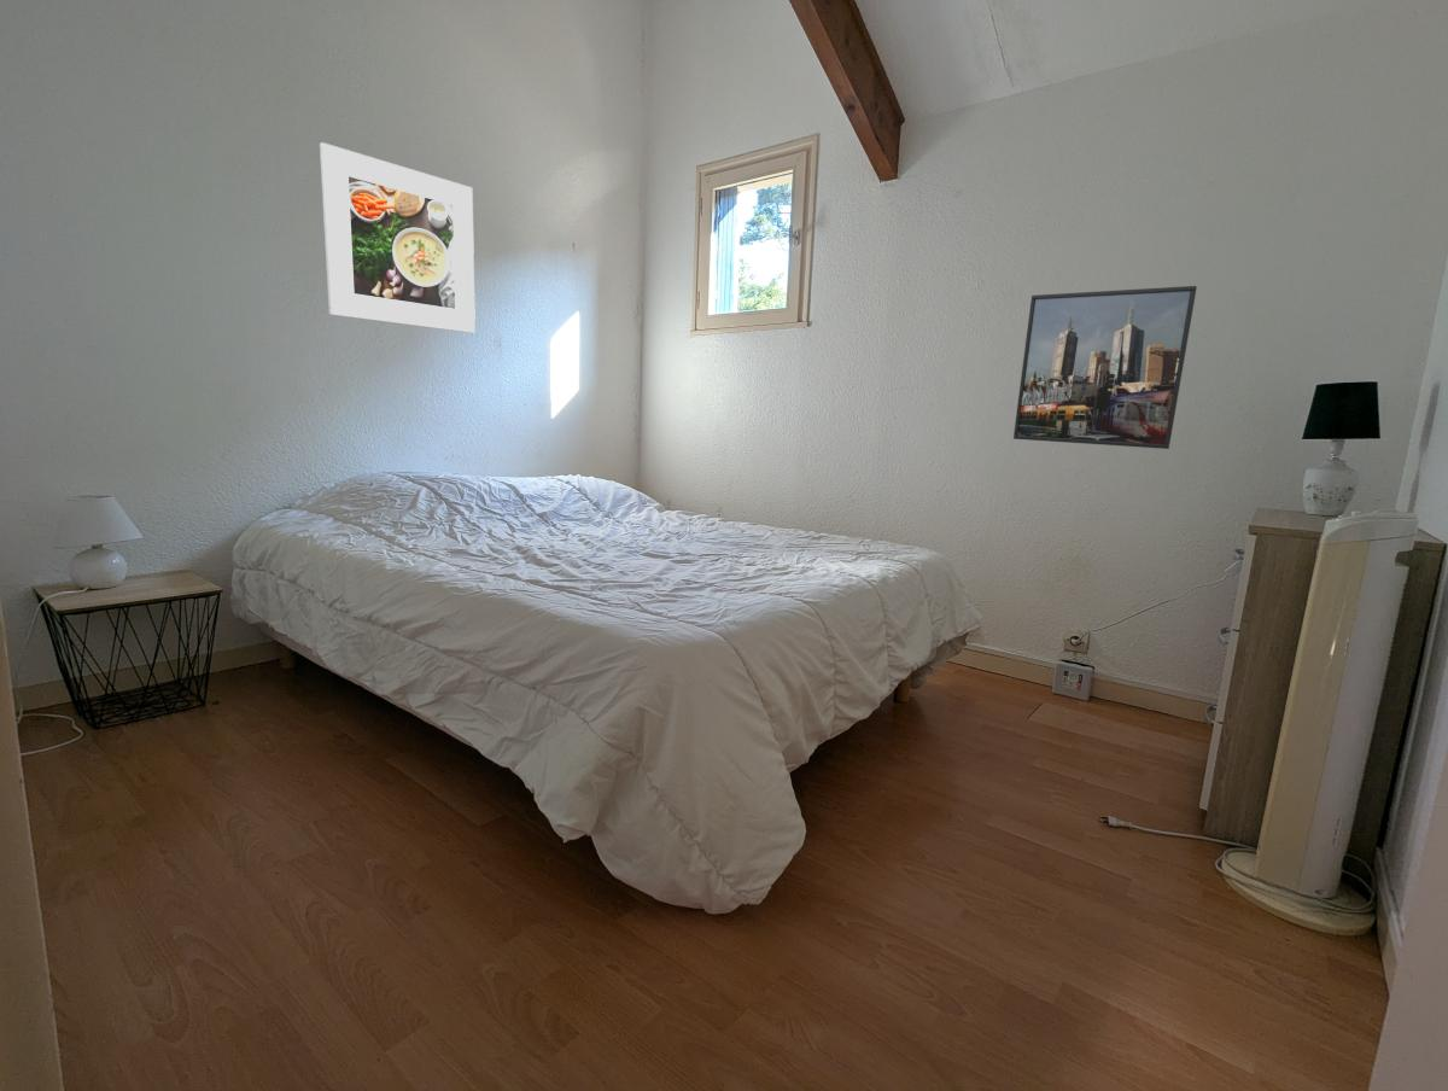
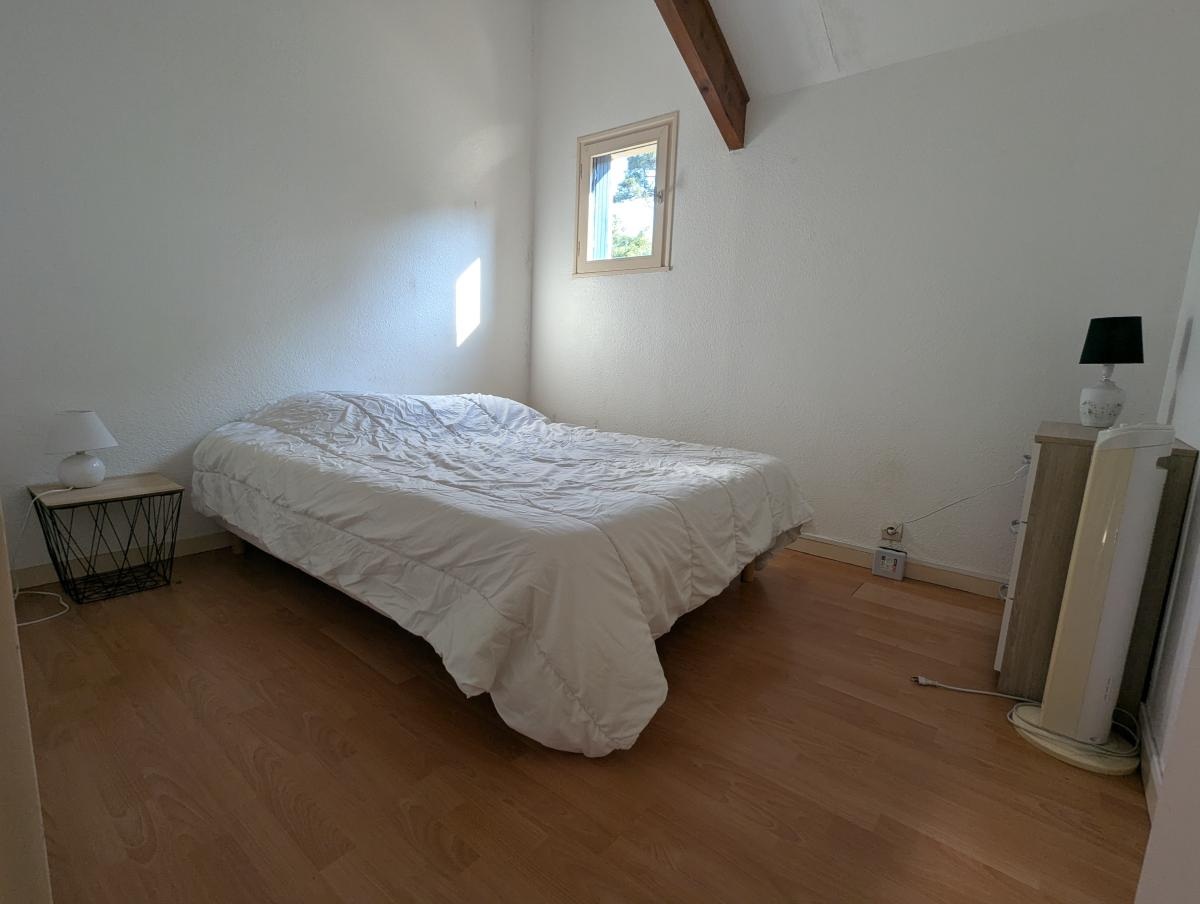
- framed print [319,141,477,334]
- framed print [1012,285,1198,450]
